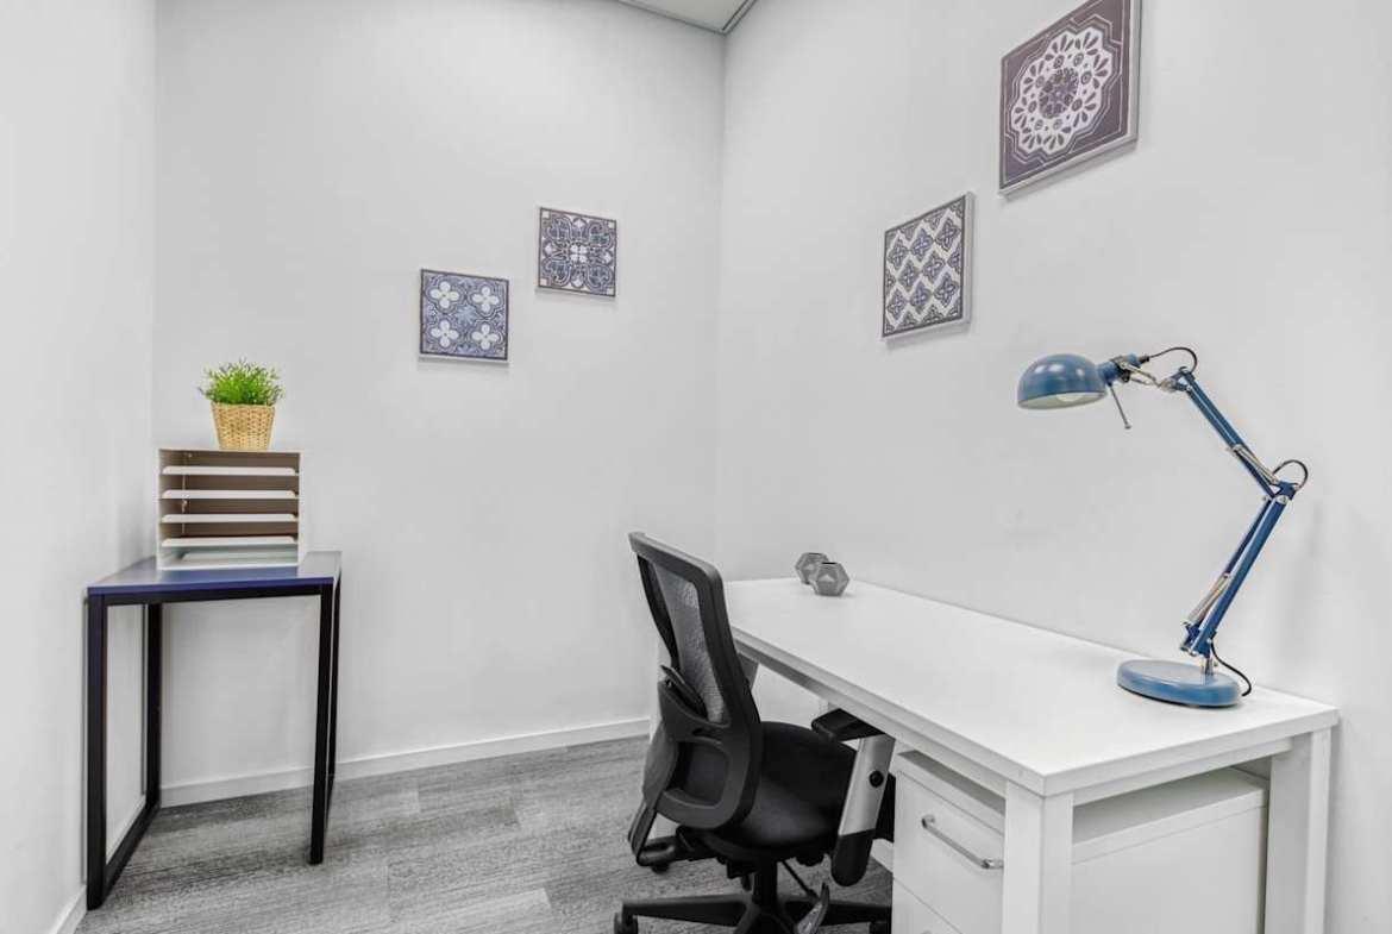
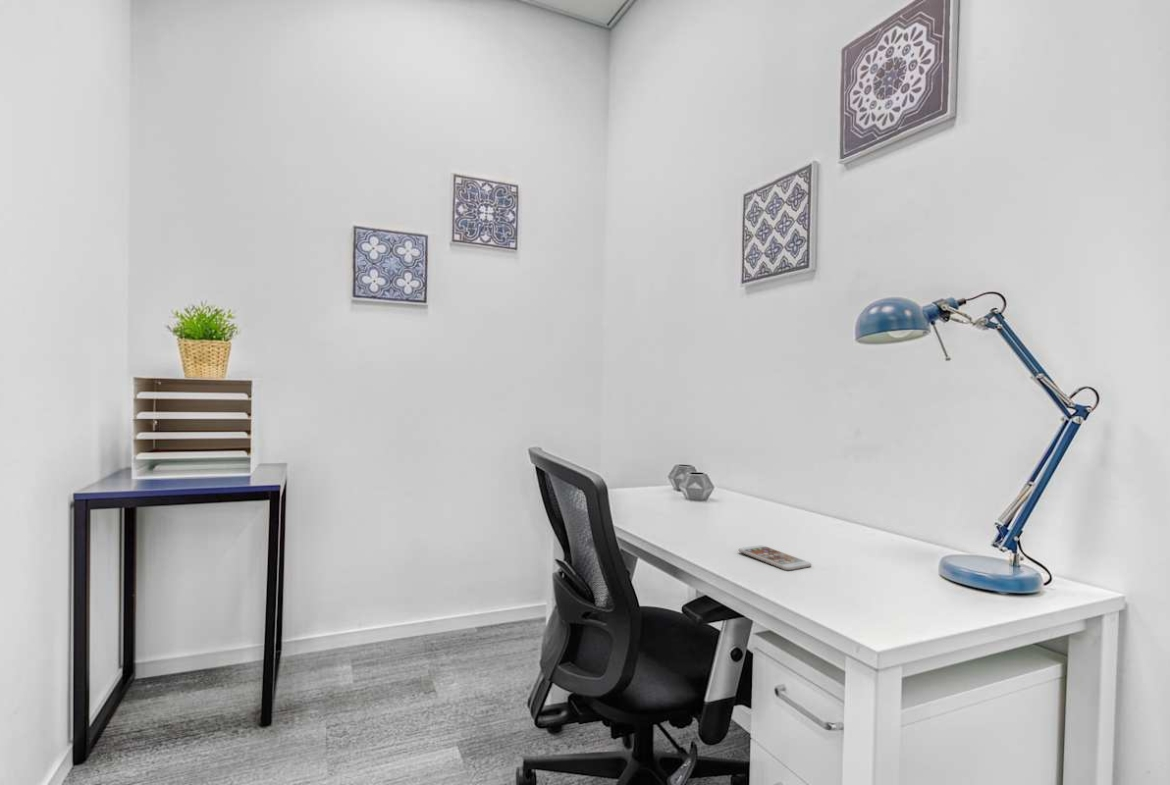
+ smartphone [737,544,813,571]
